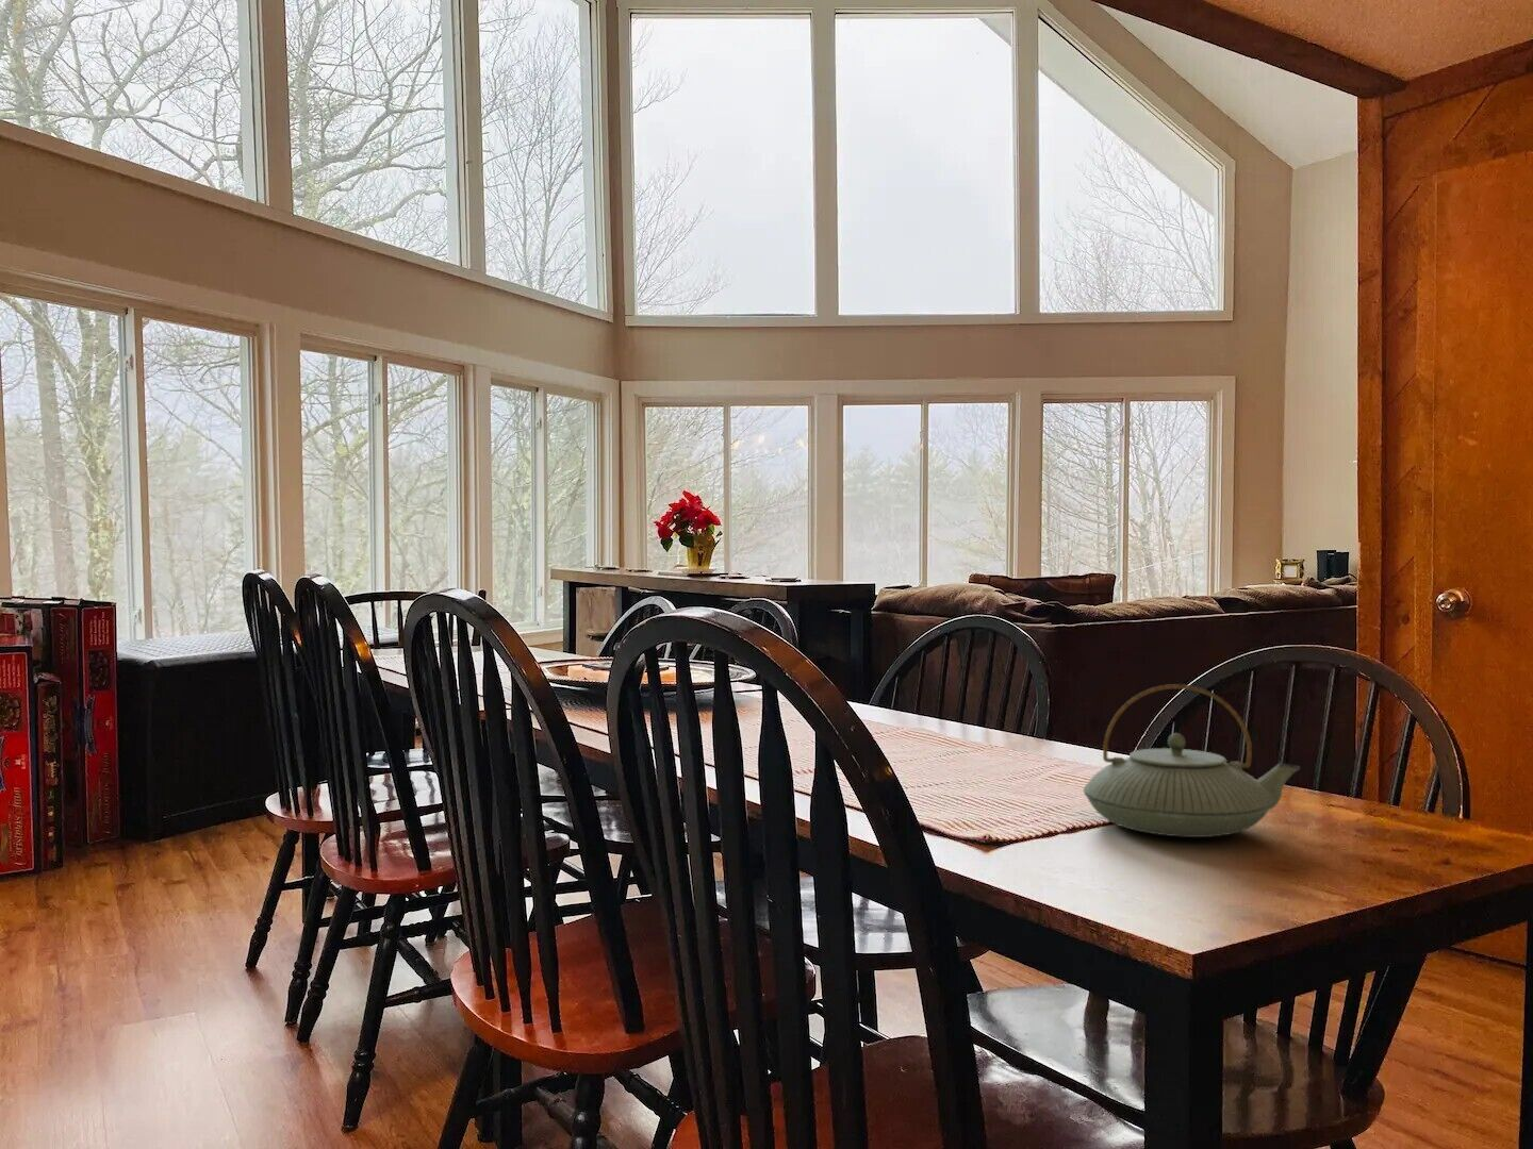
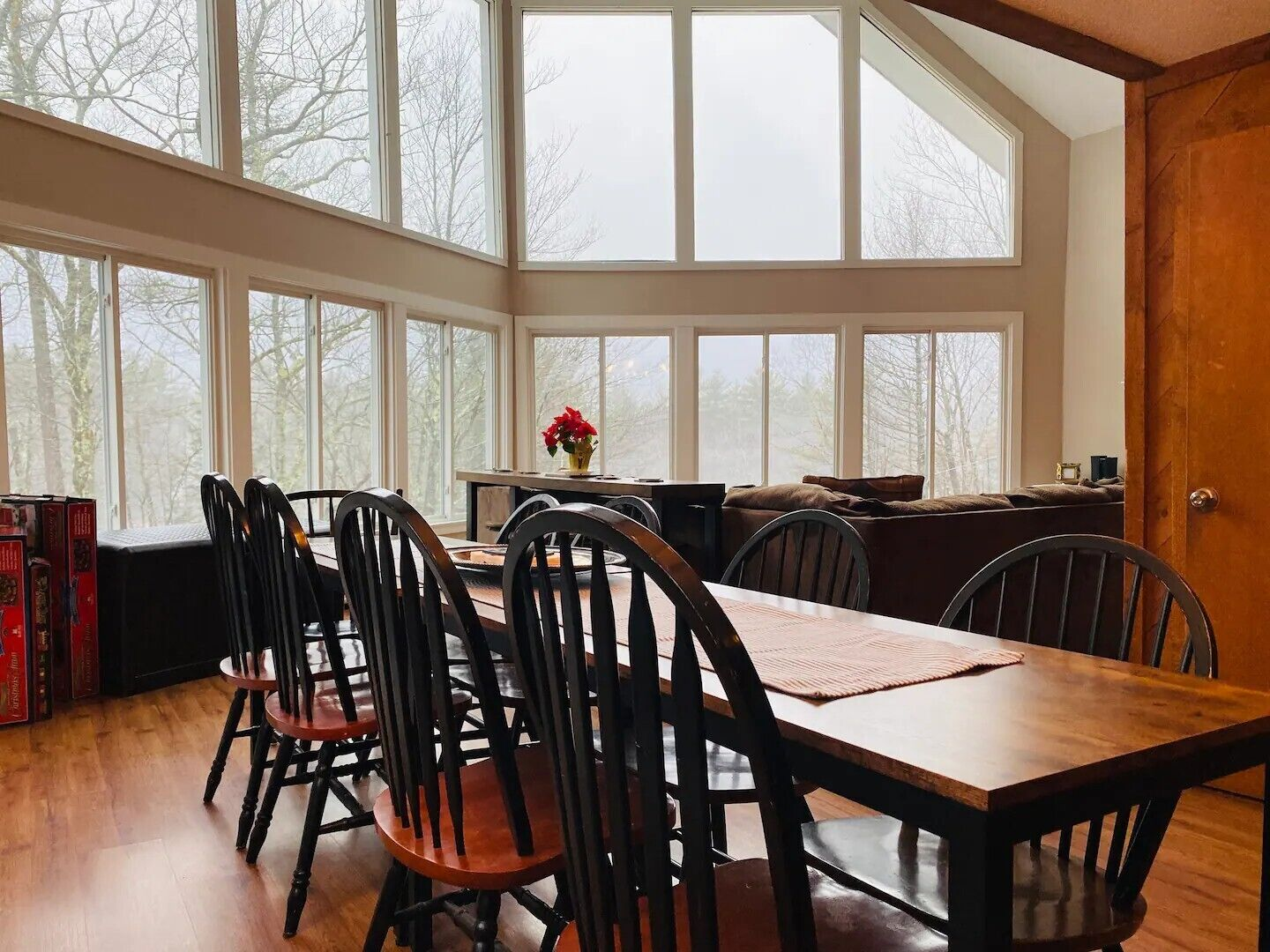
- teapot [1083,683,1301,839]
